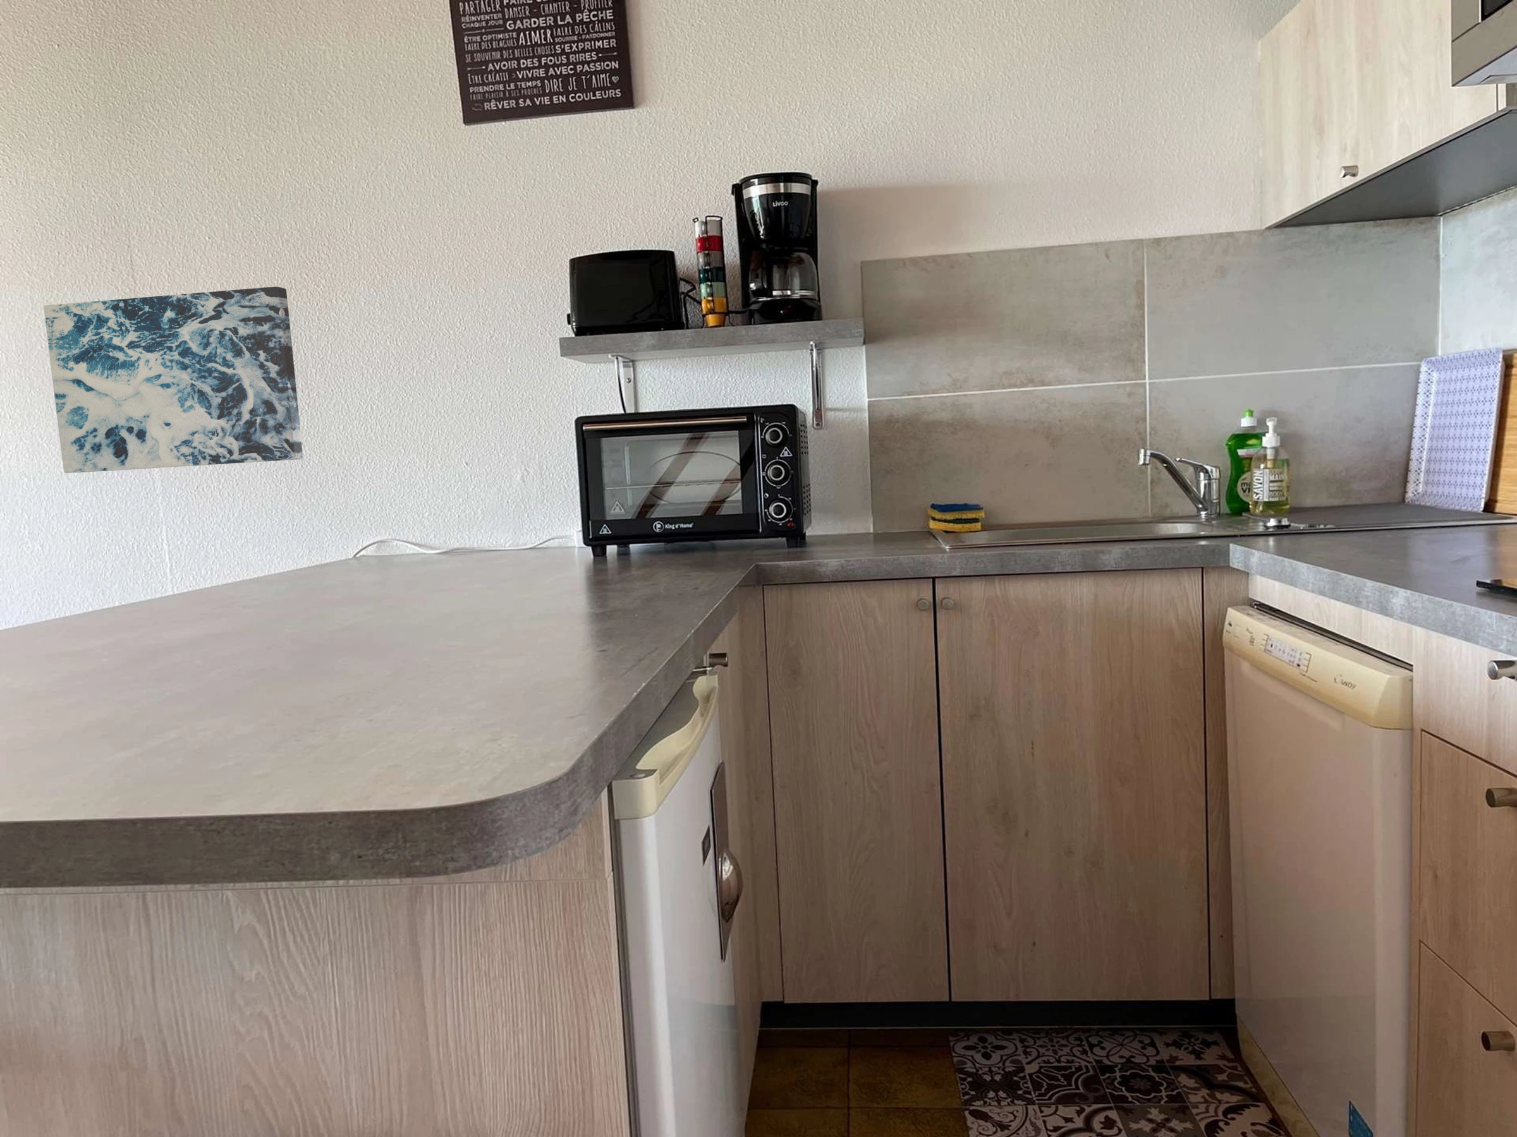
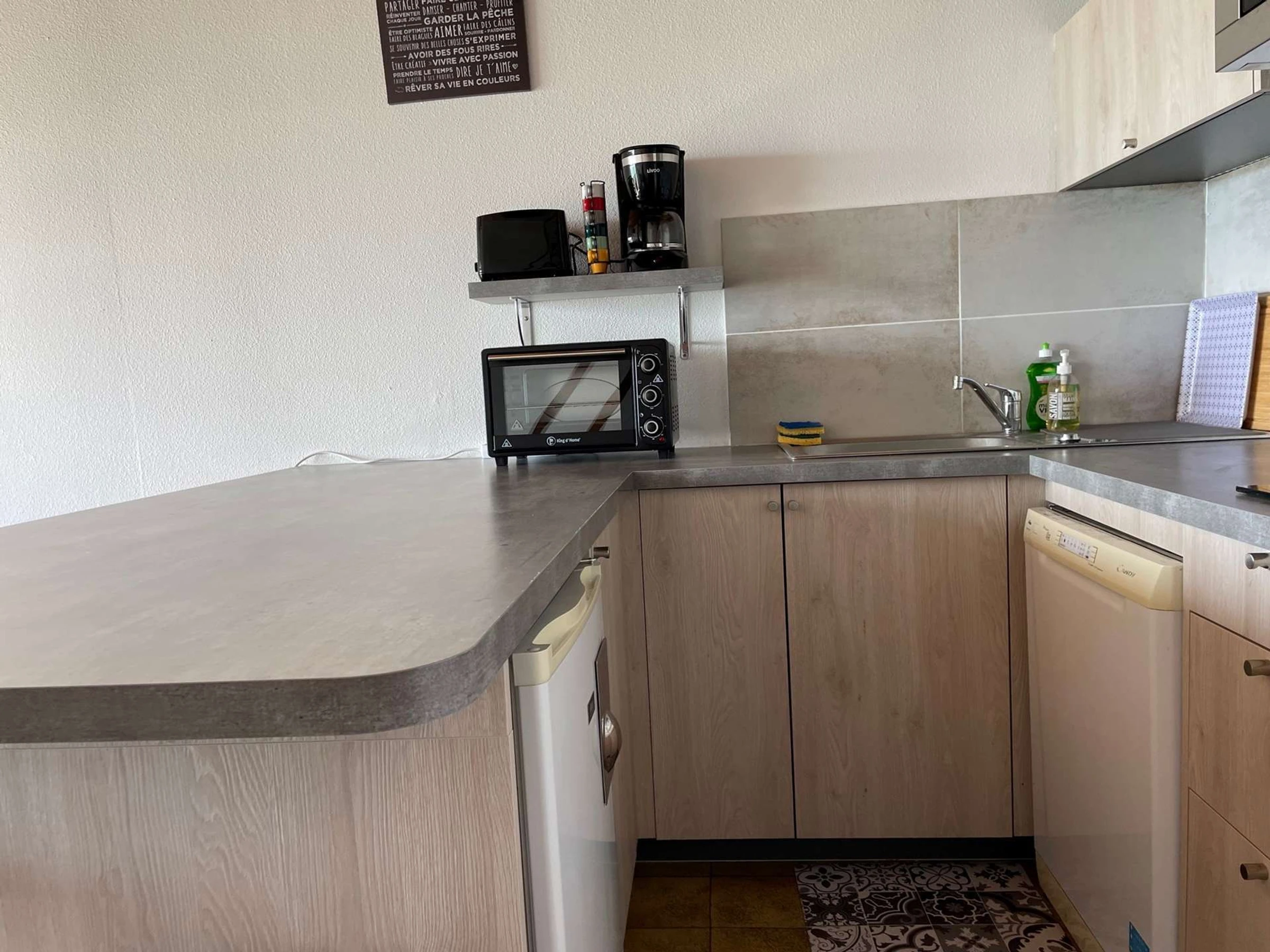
- wall art [43,287,303,474]
